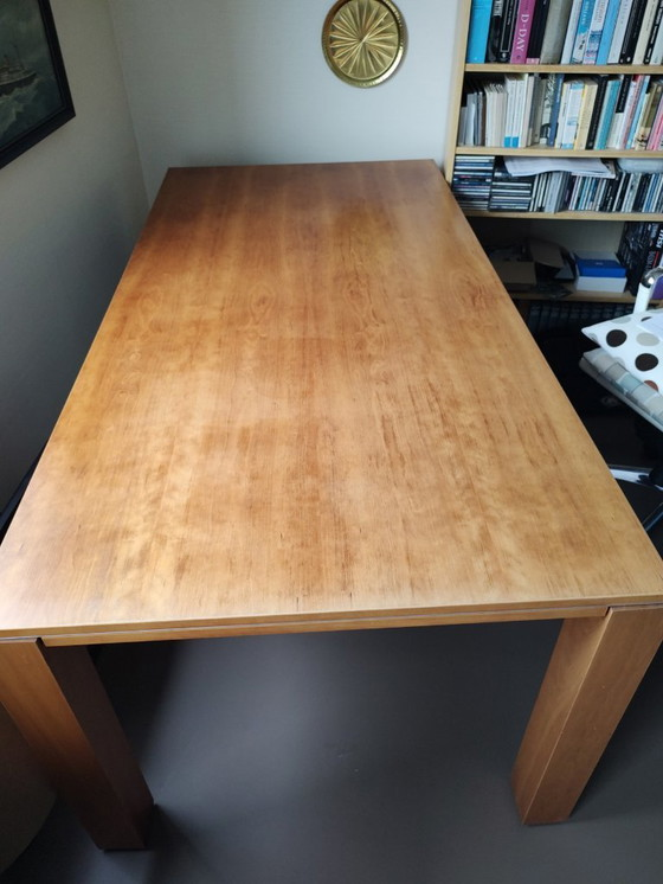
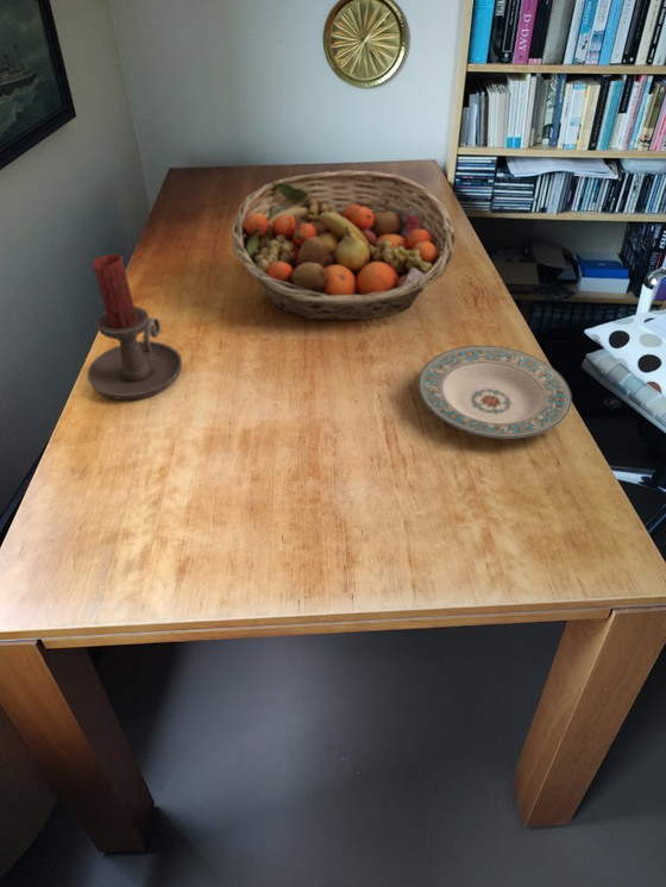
+ fruit basket [231,169,457,321]
+ candle holder [87,253,183,401]
+ plate [417,345,573,440]
